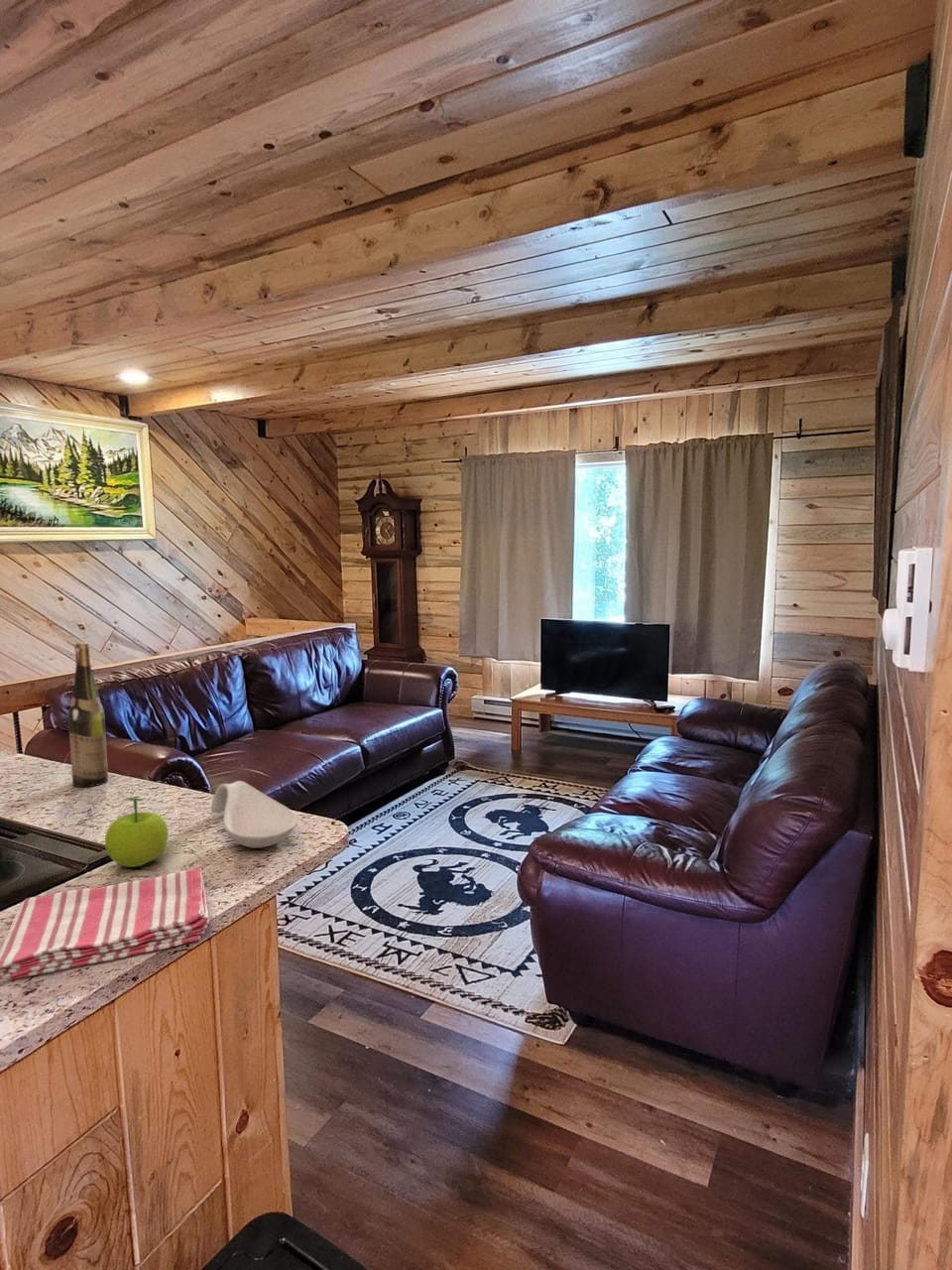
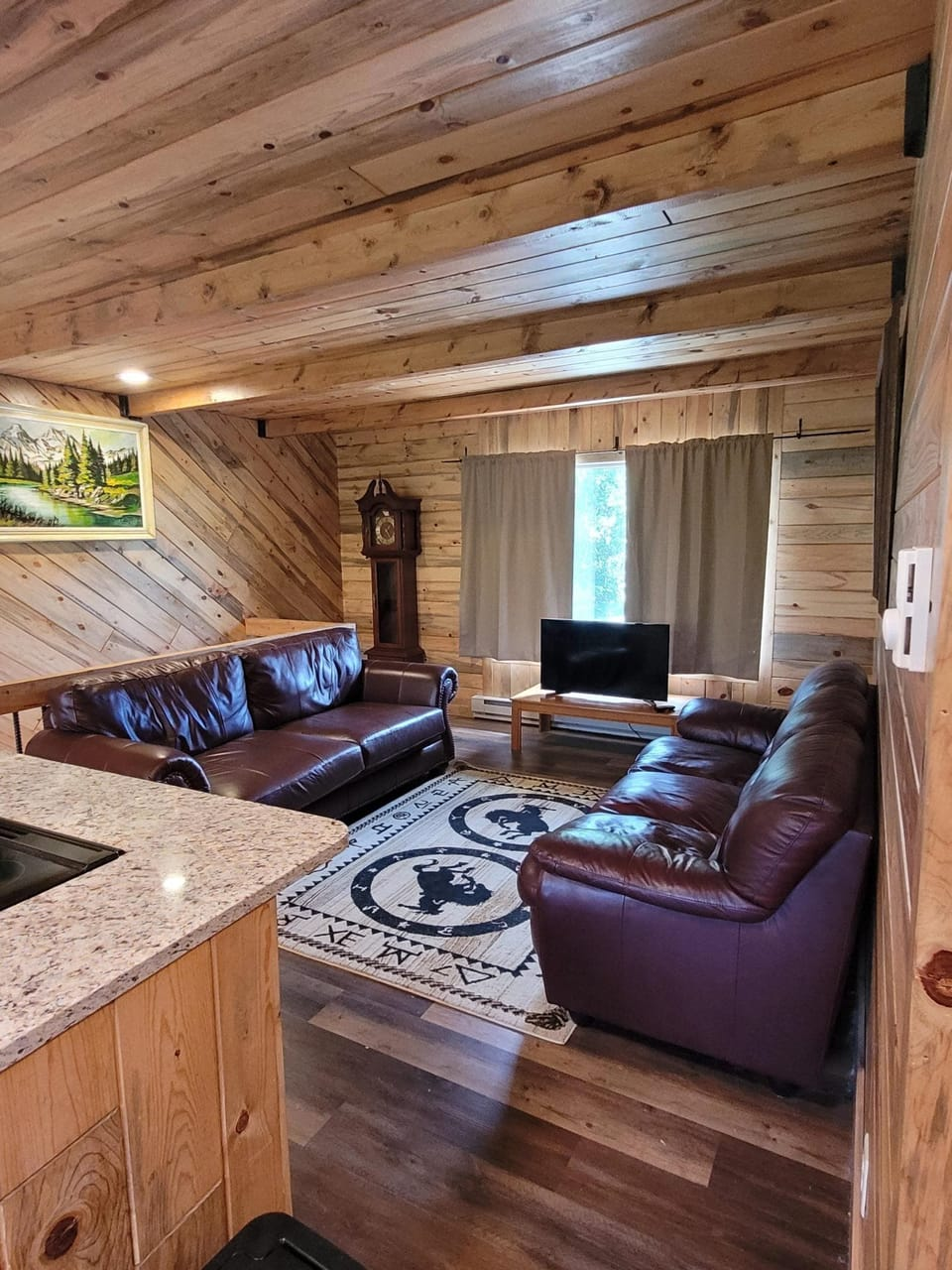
- spoon rest [210,780,298,849]
- wine bottle [67,642,109,788]
- fruit [104,796,170,868]
- dish towel [0,867,210,982]
